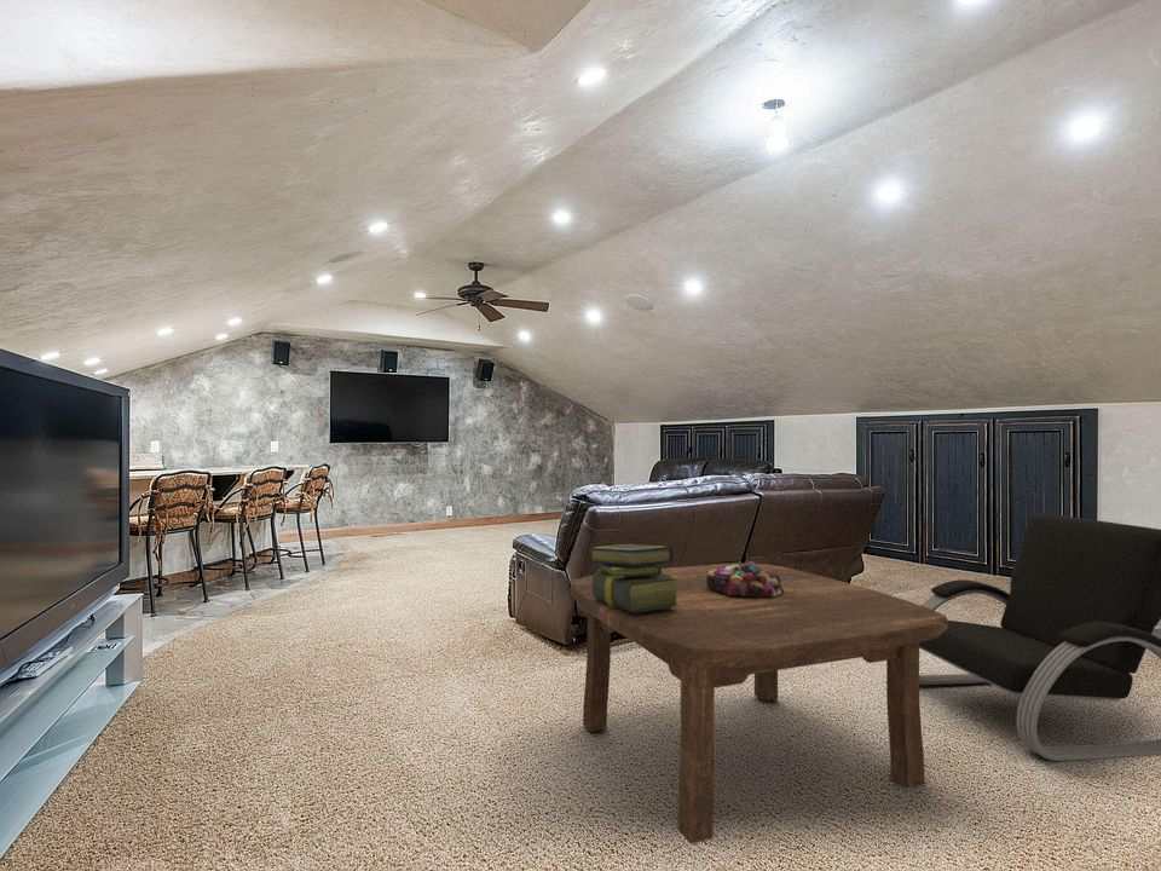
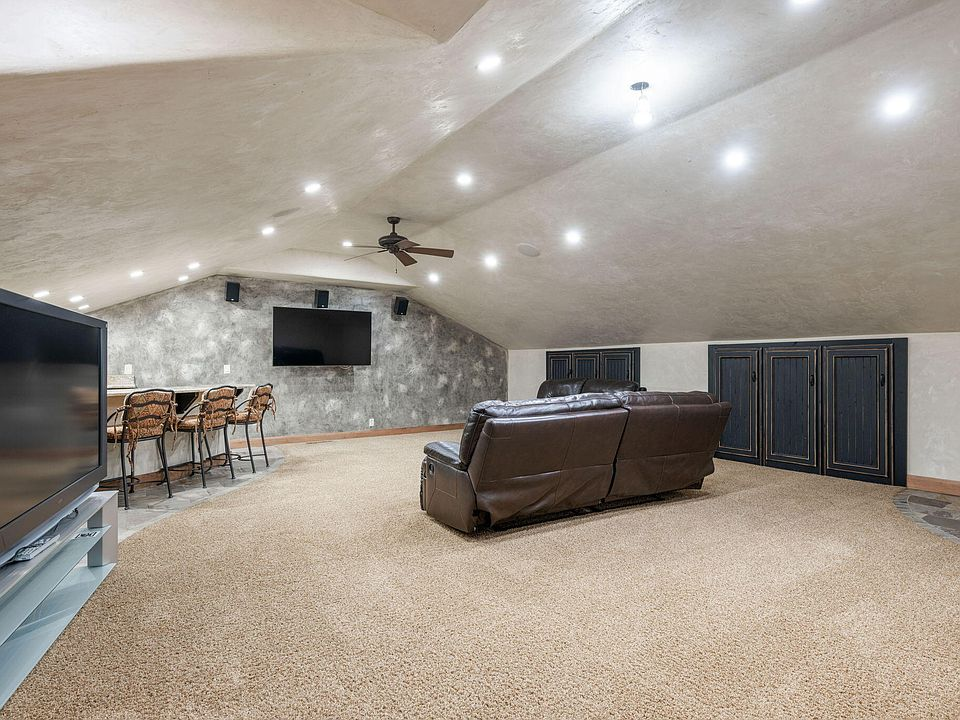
- coffee table [570,563,948,844]
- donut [706,560,784,598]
- stack of books [588,543,680,613]
- armchair [919,512,1161,762]
